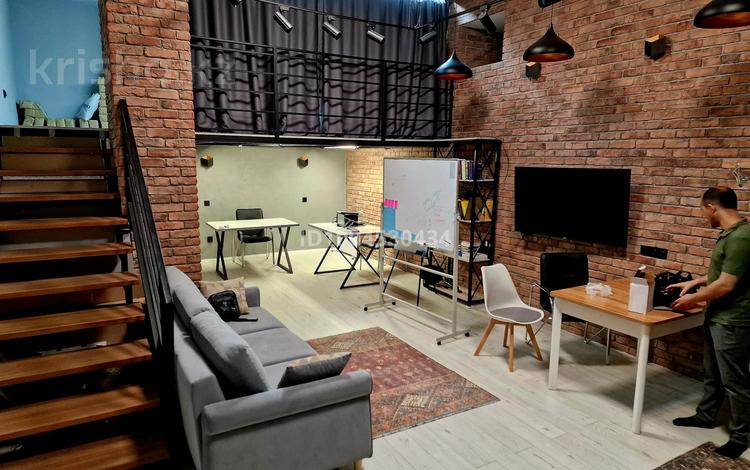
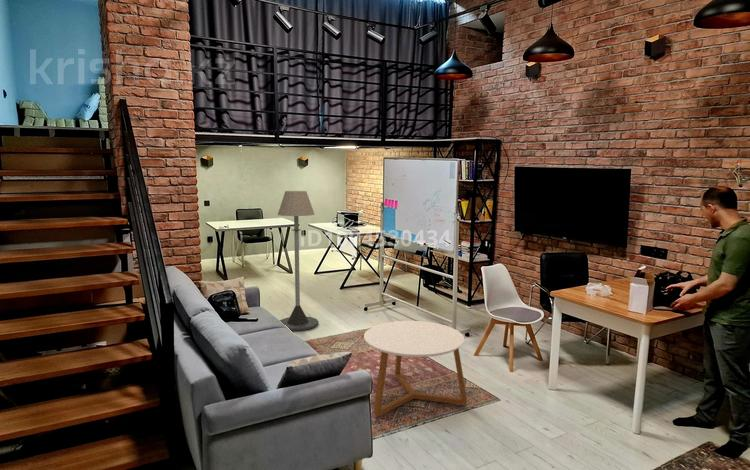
+ floor lamp [277,190,319,332]
+ coffee table [363,320,468,417]
